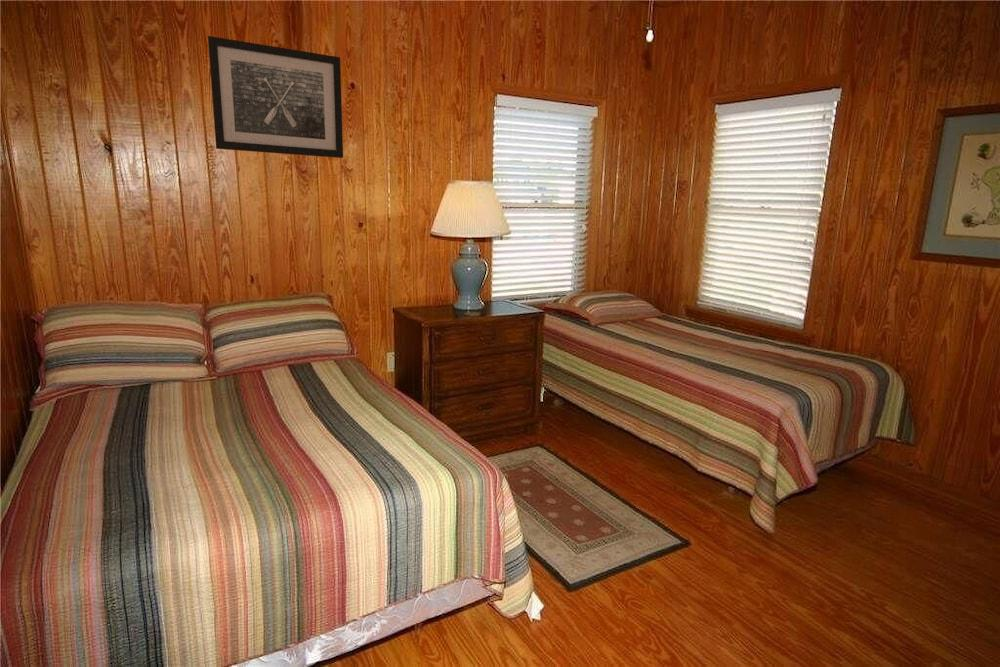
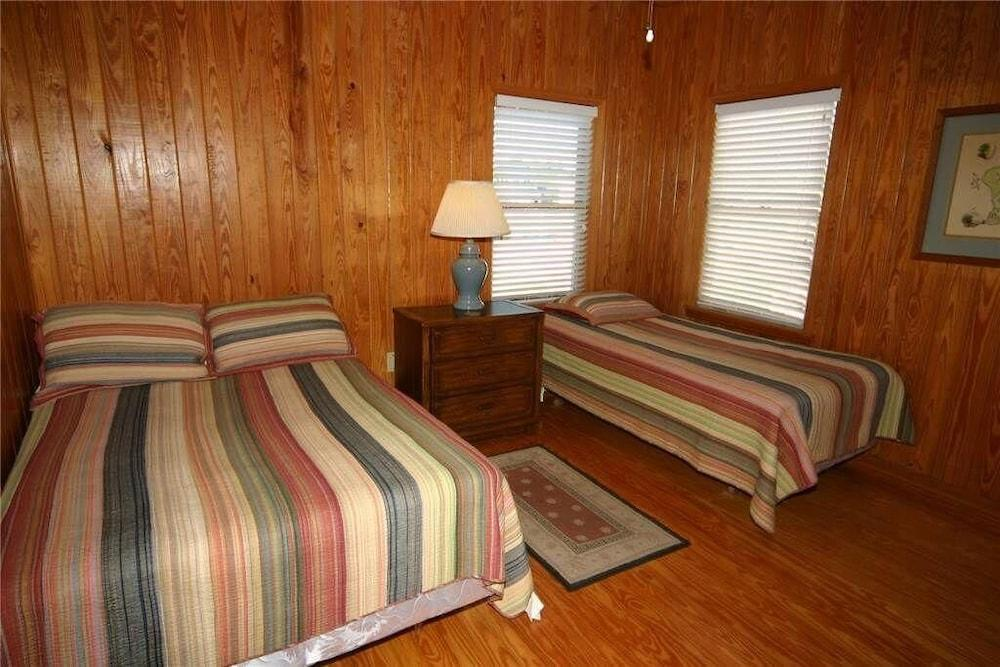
- wall art [207,35,344,159]
